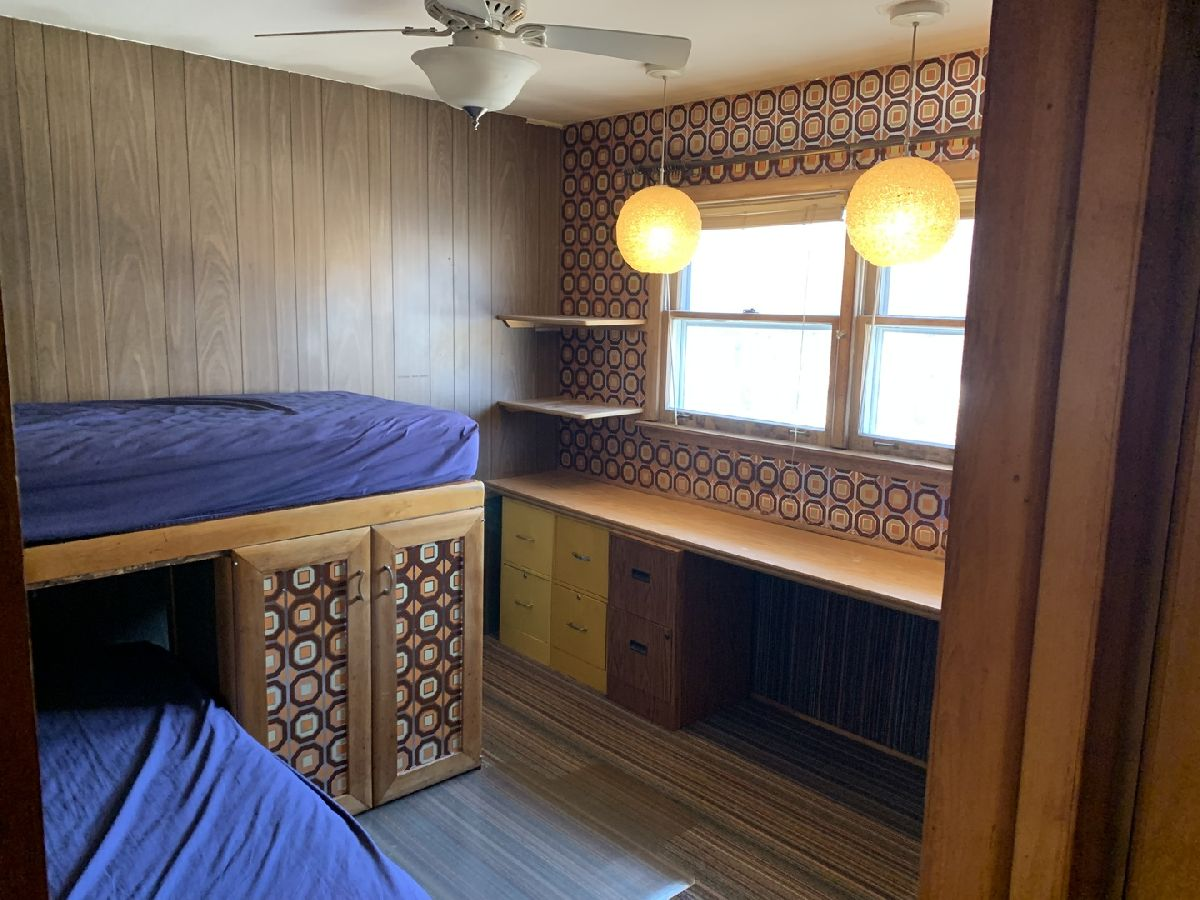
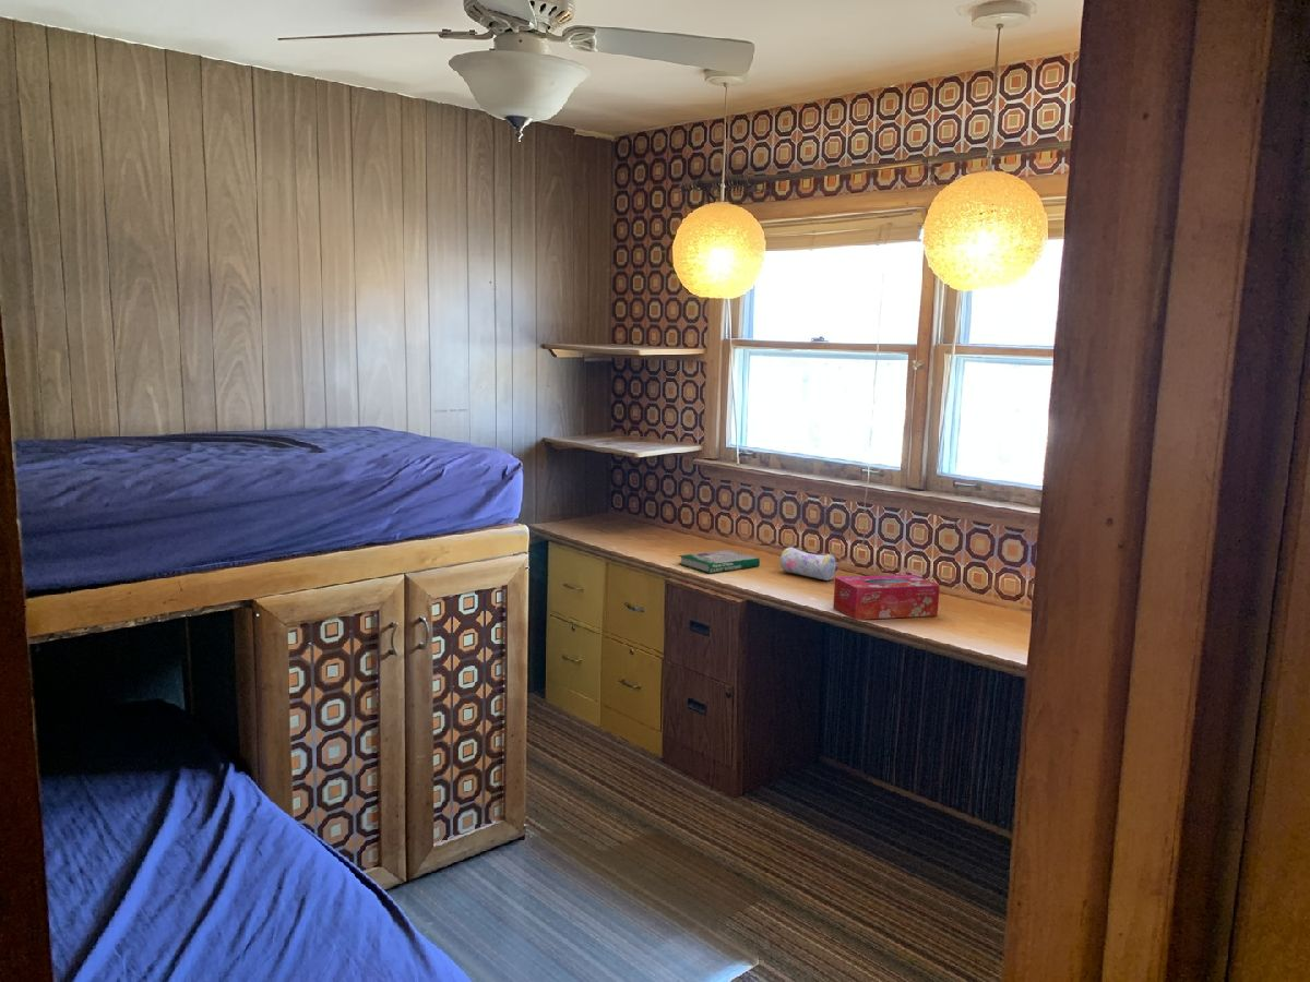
+ pencil case [779,547,838,582]
+ book [677,549,761,574]
+ tissue box [832,574,941,621]
